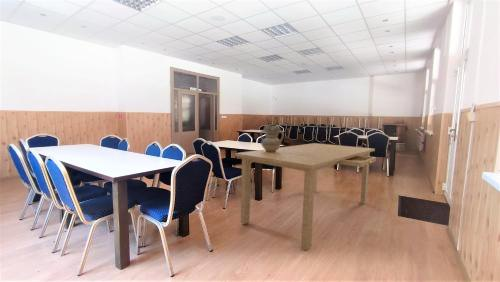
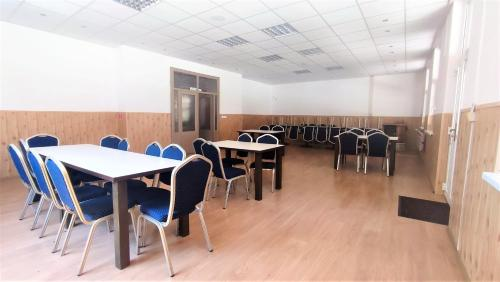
- ceramic jug [259,124,285,152]
- dining table [234,142,377,251]
